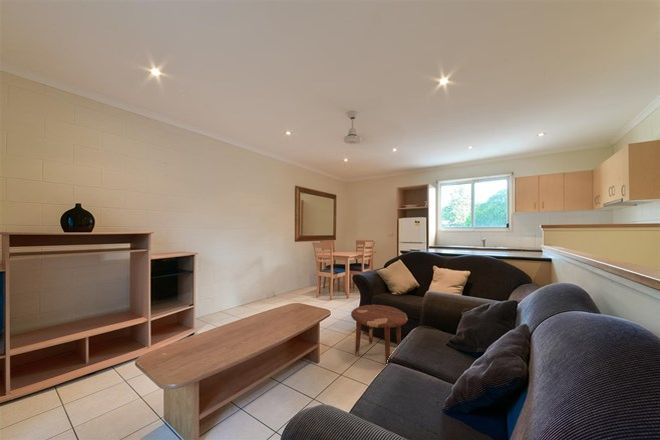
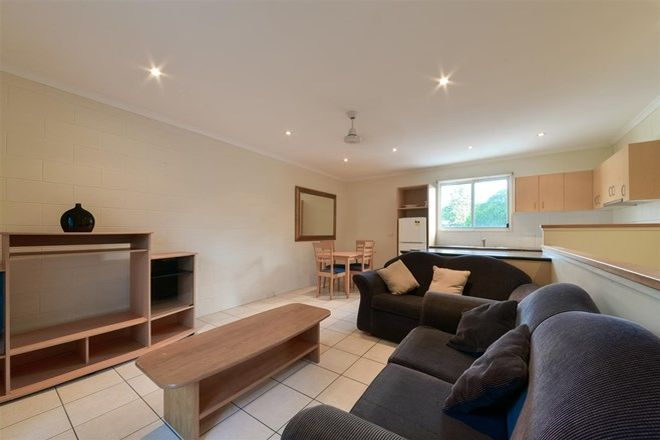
- side table [350,304,409,365]
